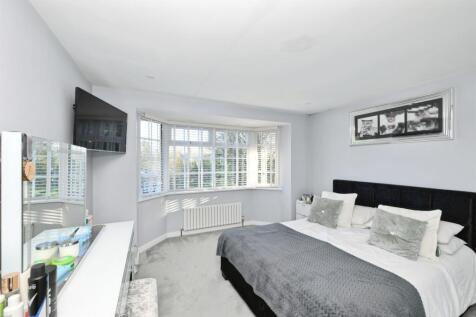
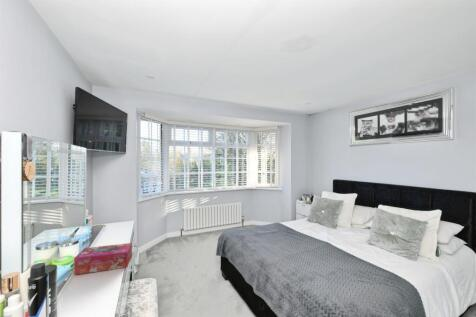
+ tissue box [73,242,133,276]
